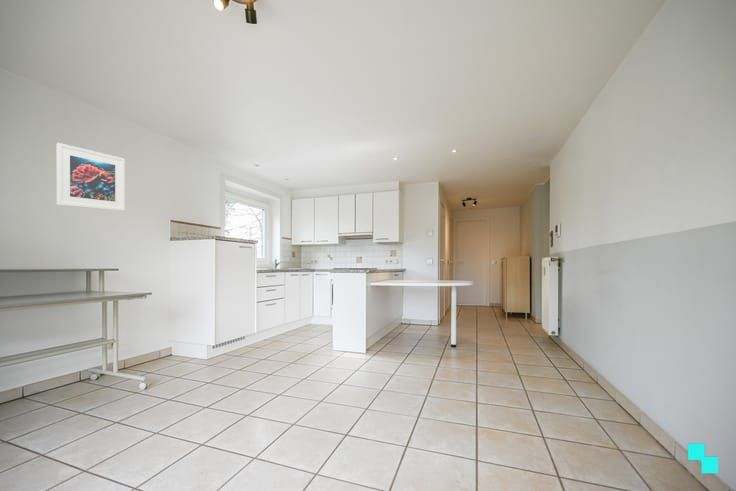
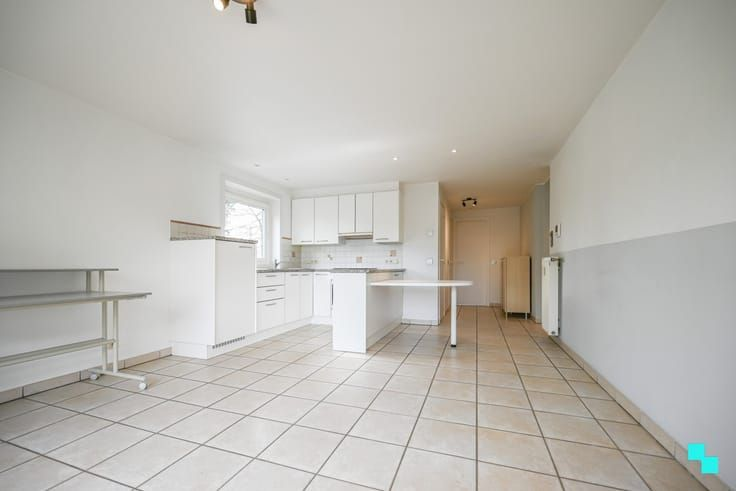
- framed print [56,142,126,212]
